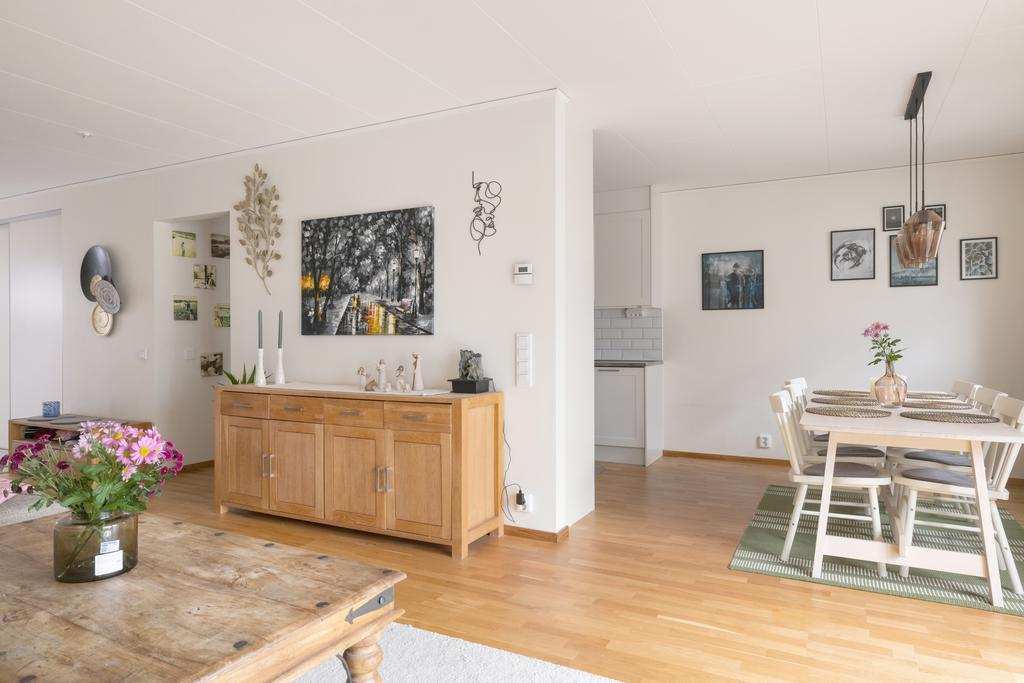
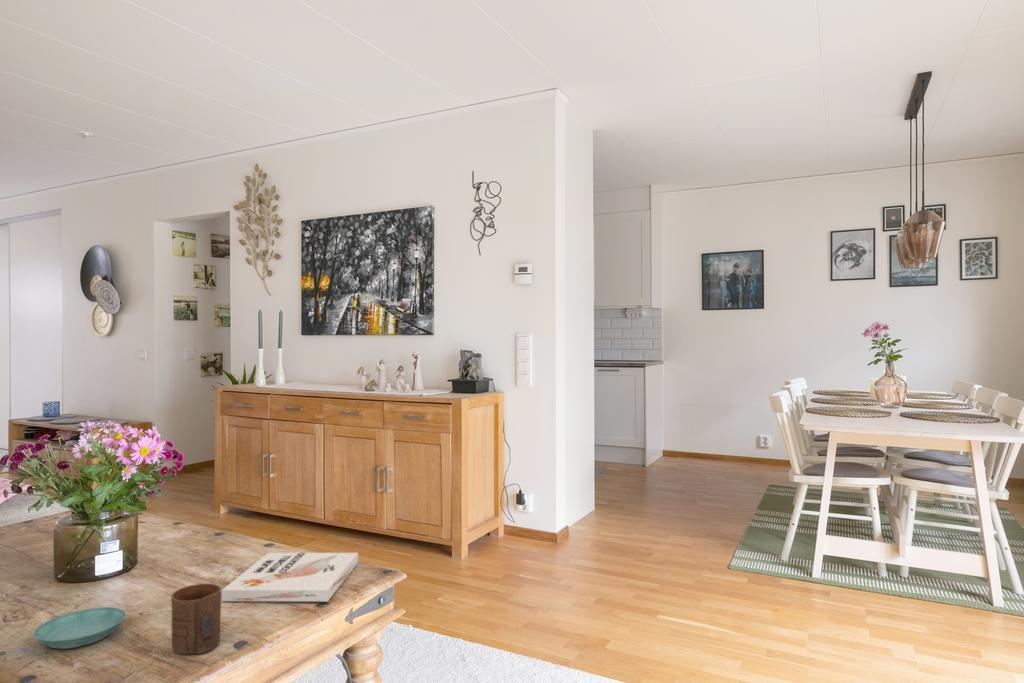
+ saucer [33,606,127,650]
+ book [221,552,359,602]
+ cup [170,583,222,655]
